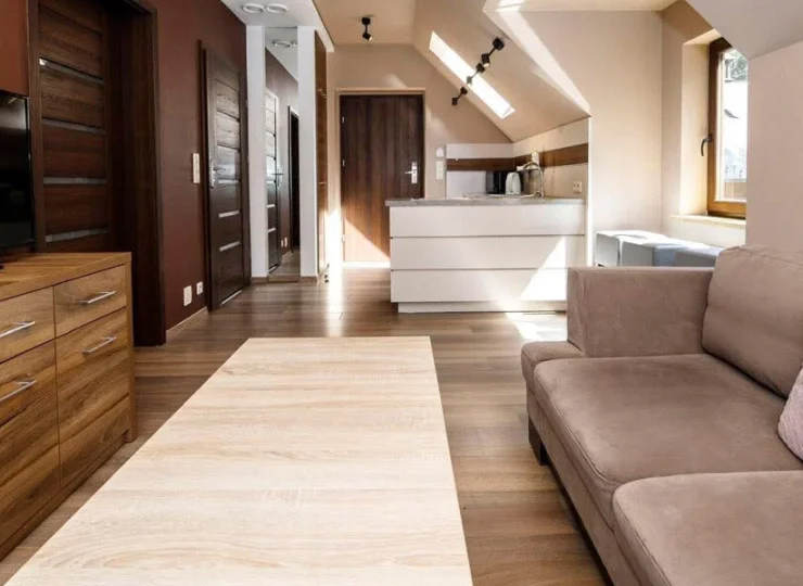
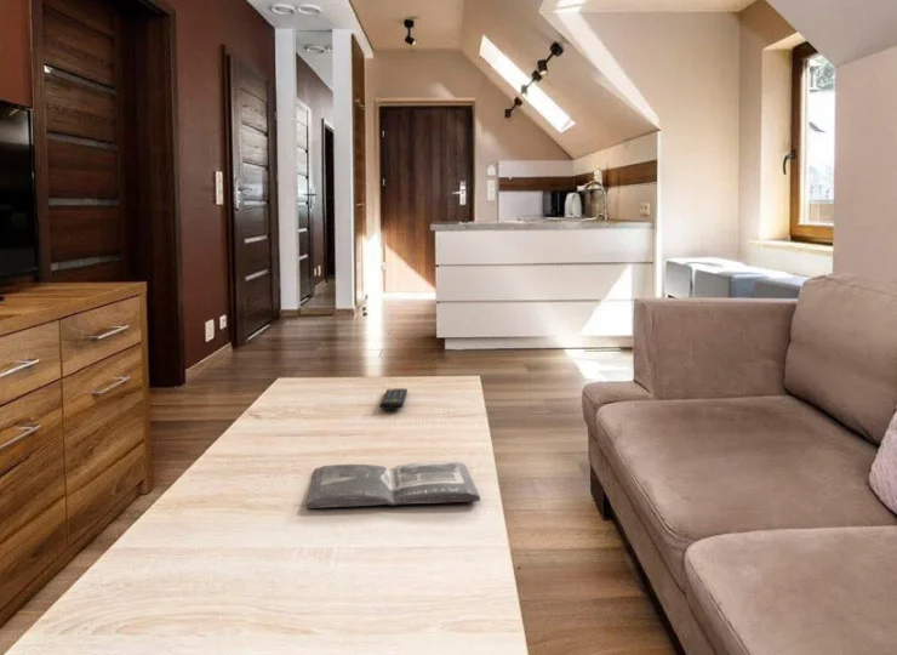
+ magazine [305,460,481,509]
+ remote control [379,387,408,411]
